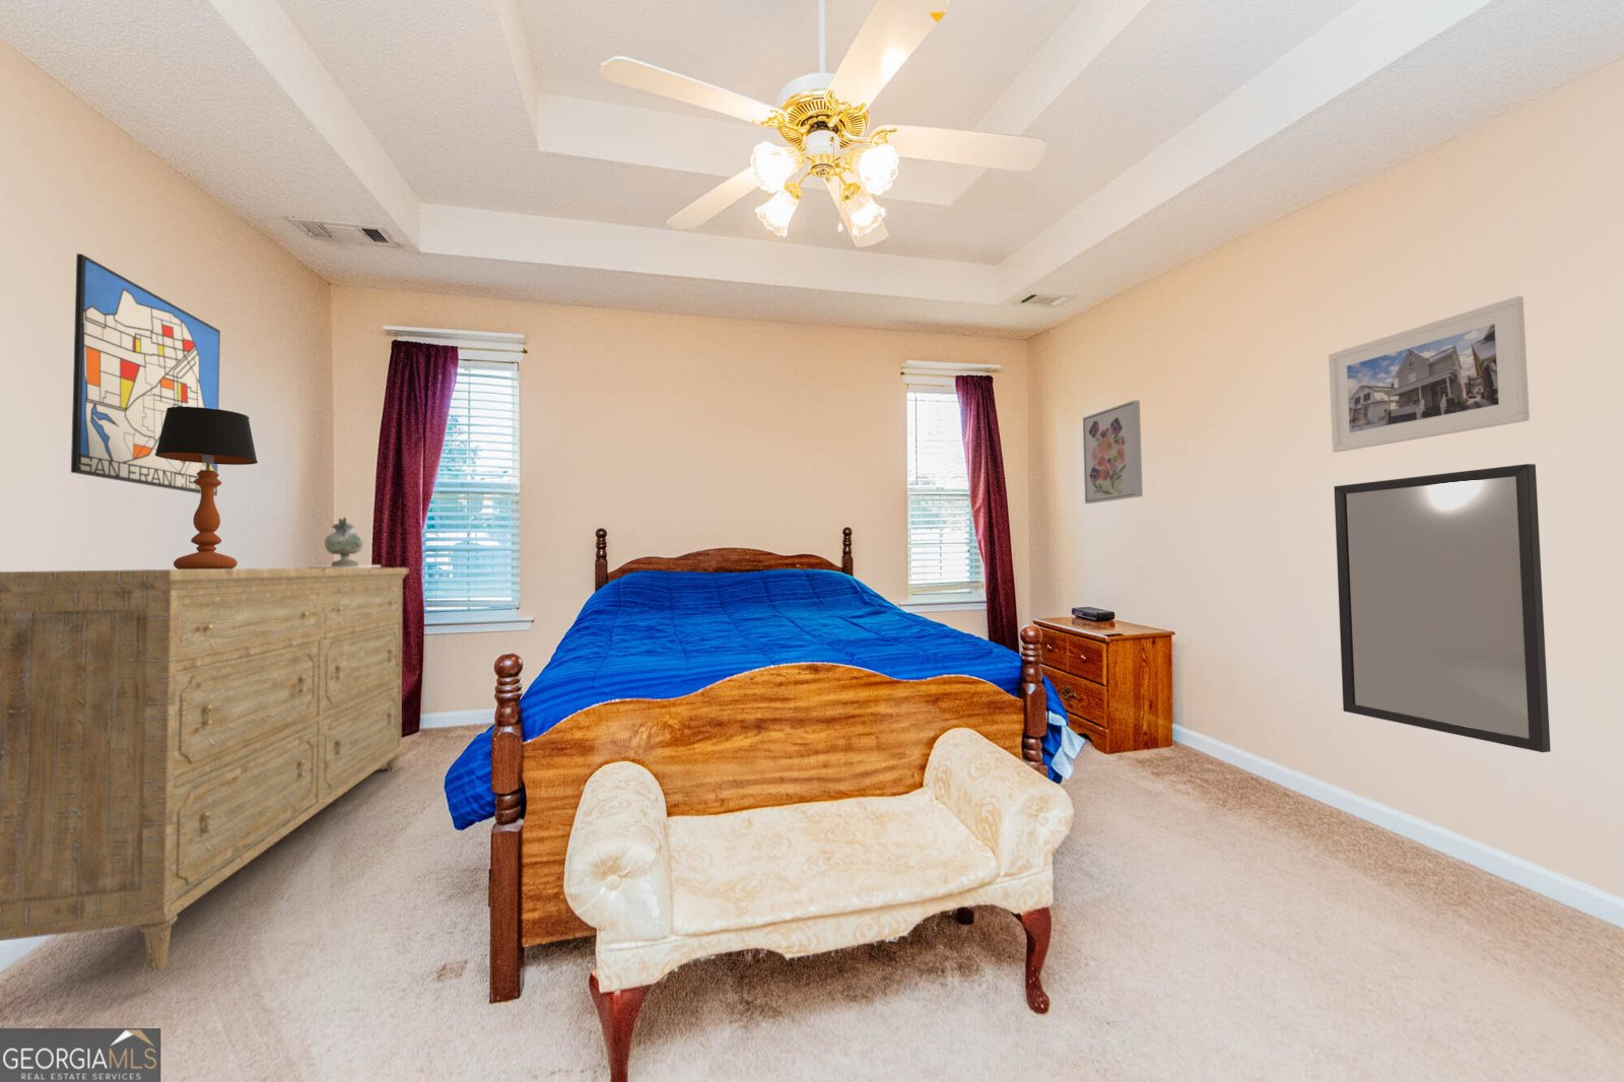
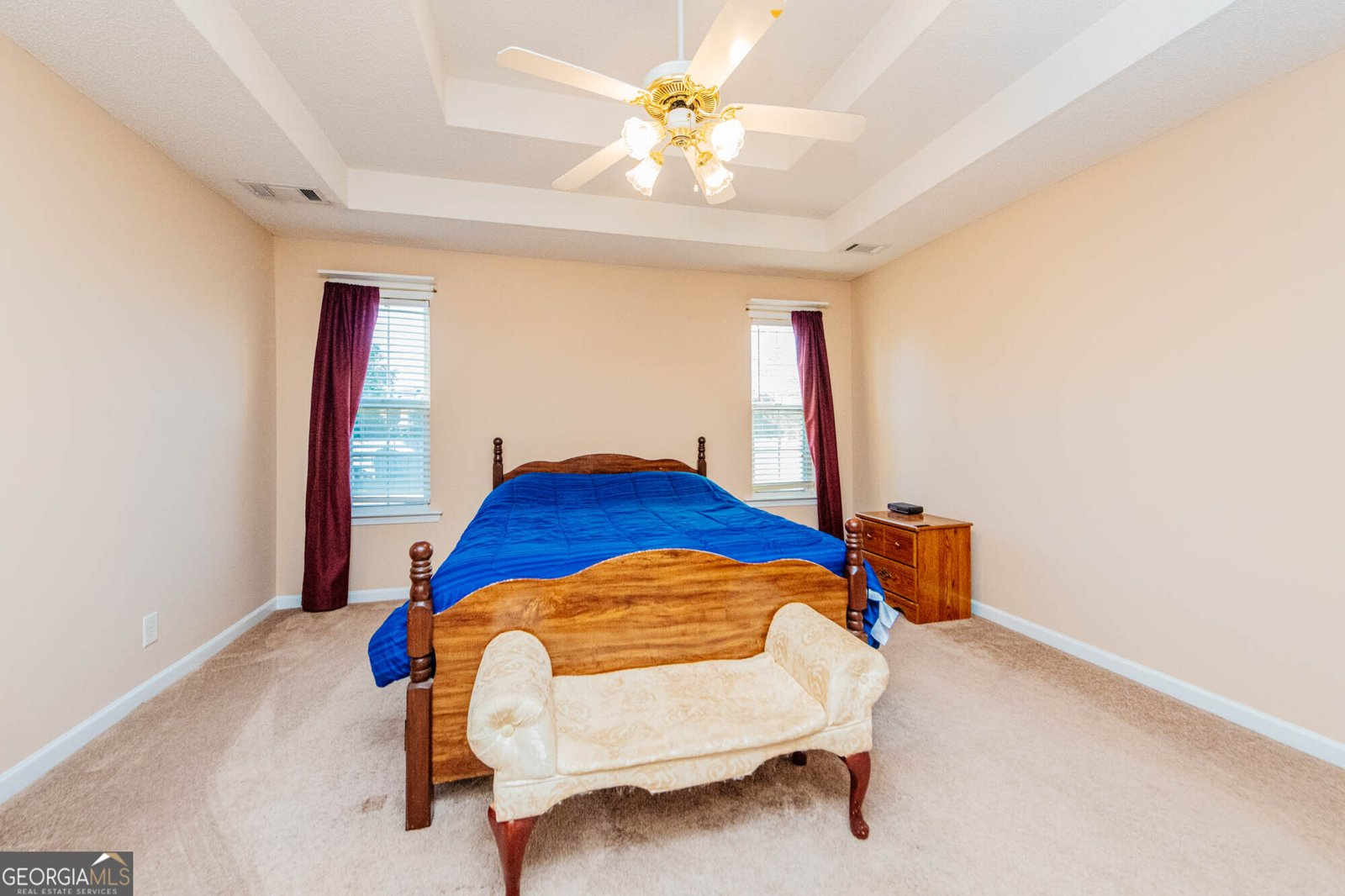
- decorative vase [307,517,382,569]
- dresser [0,566,409,973]
- wall art [1082,399,1143,505]
- wall art [70,252,221,496]
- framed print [1328,296,1531,454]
- table lamp [155,406,258,570]
- home mirror [1333,463,1552,754]
